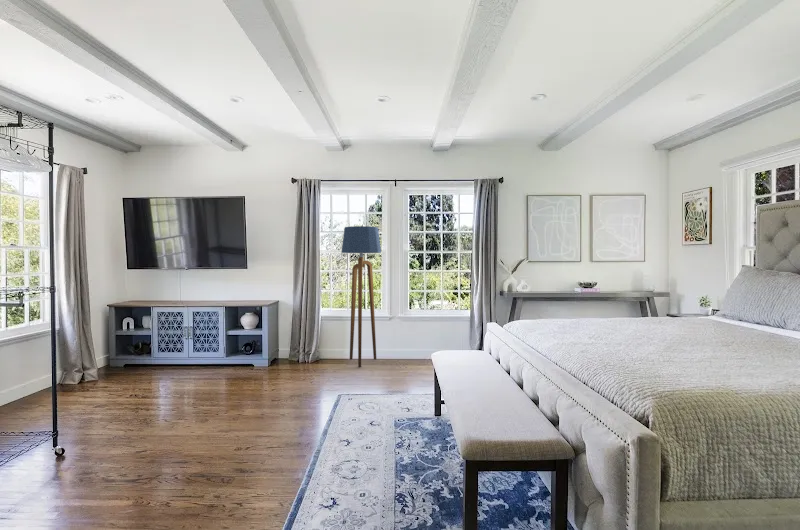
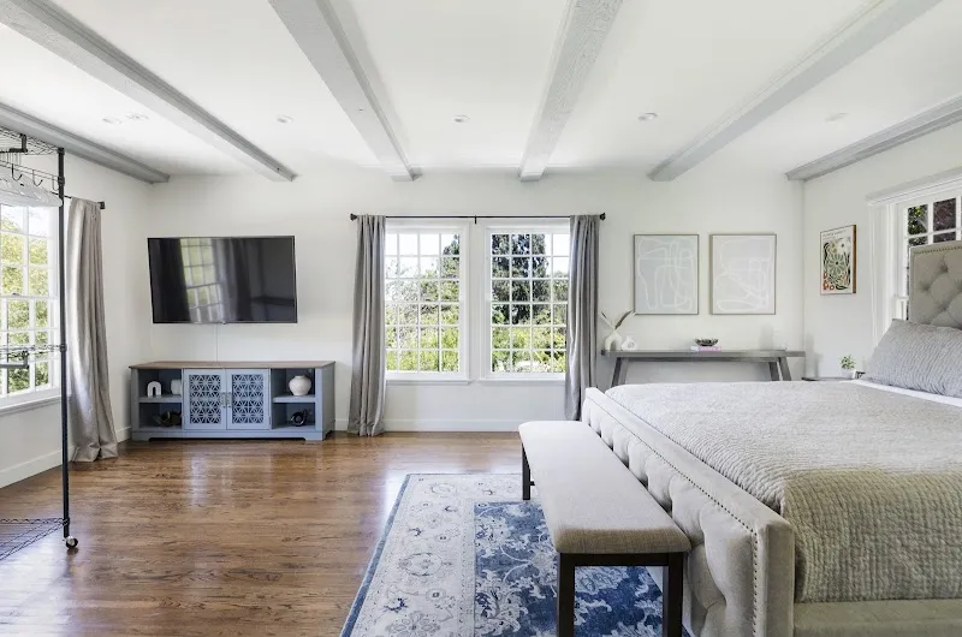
- floor lamp [340,225,382,368]
